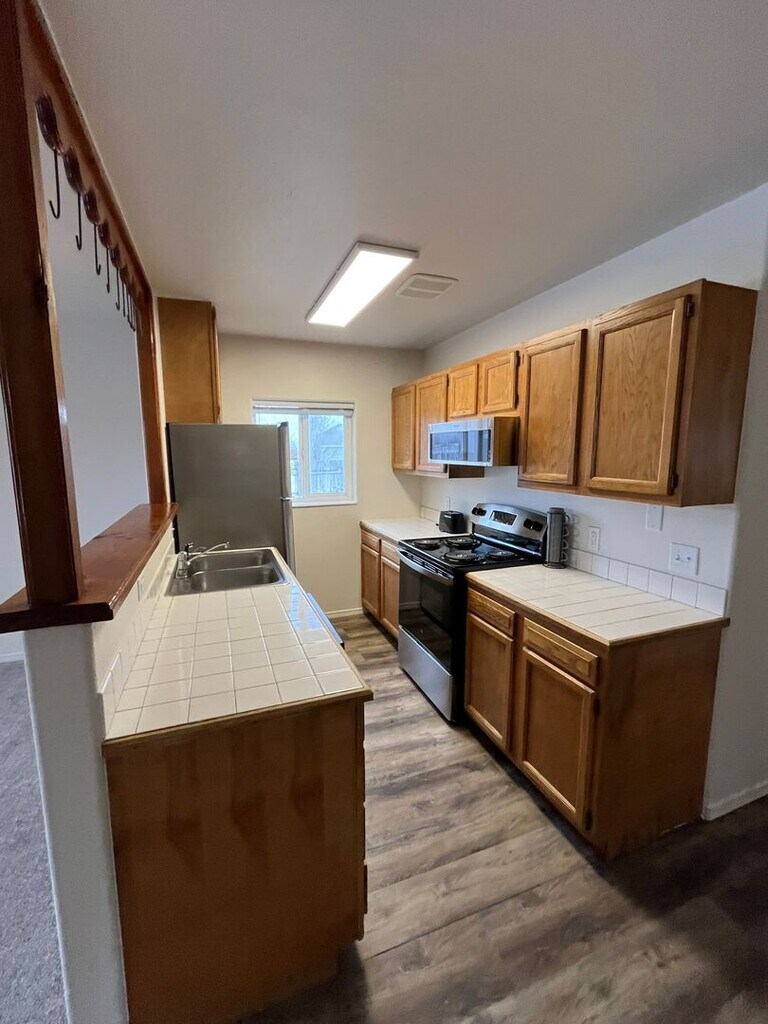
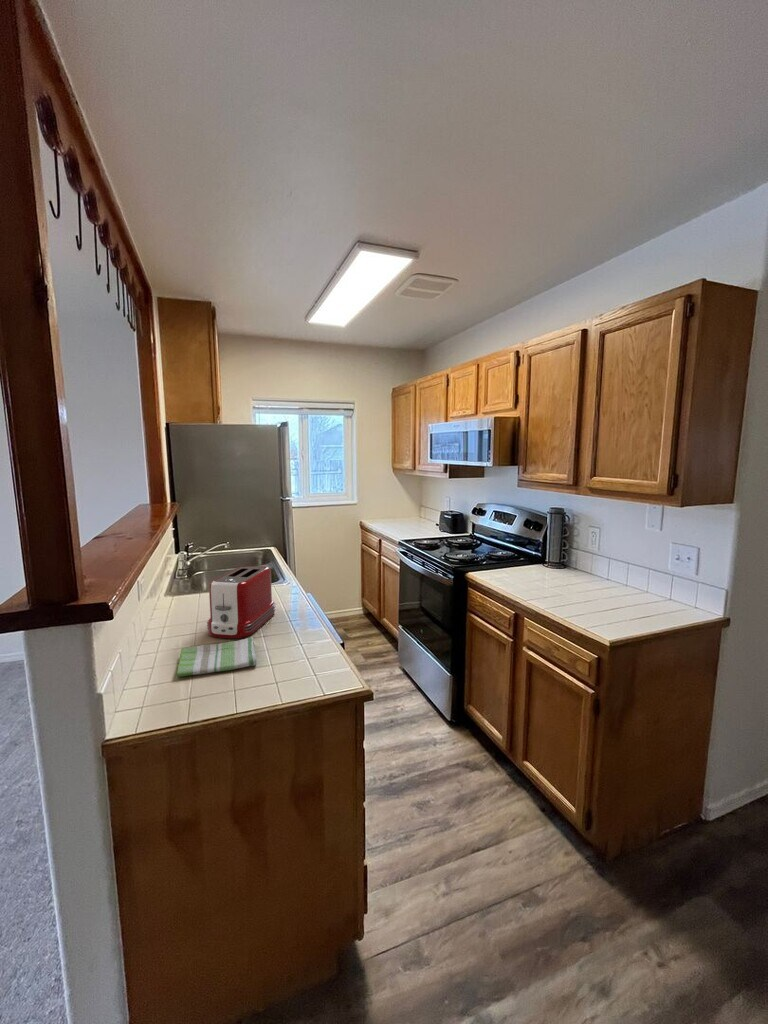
+ dish towel [175,636,258,678]
+ toaster [206,565,277,639]
